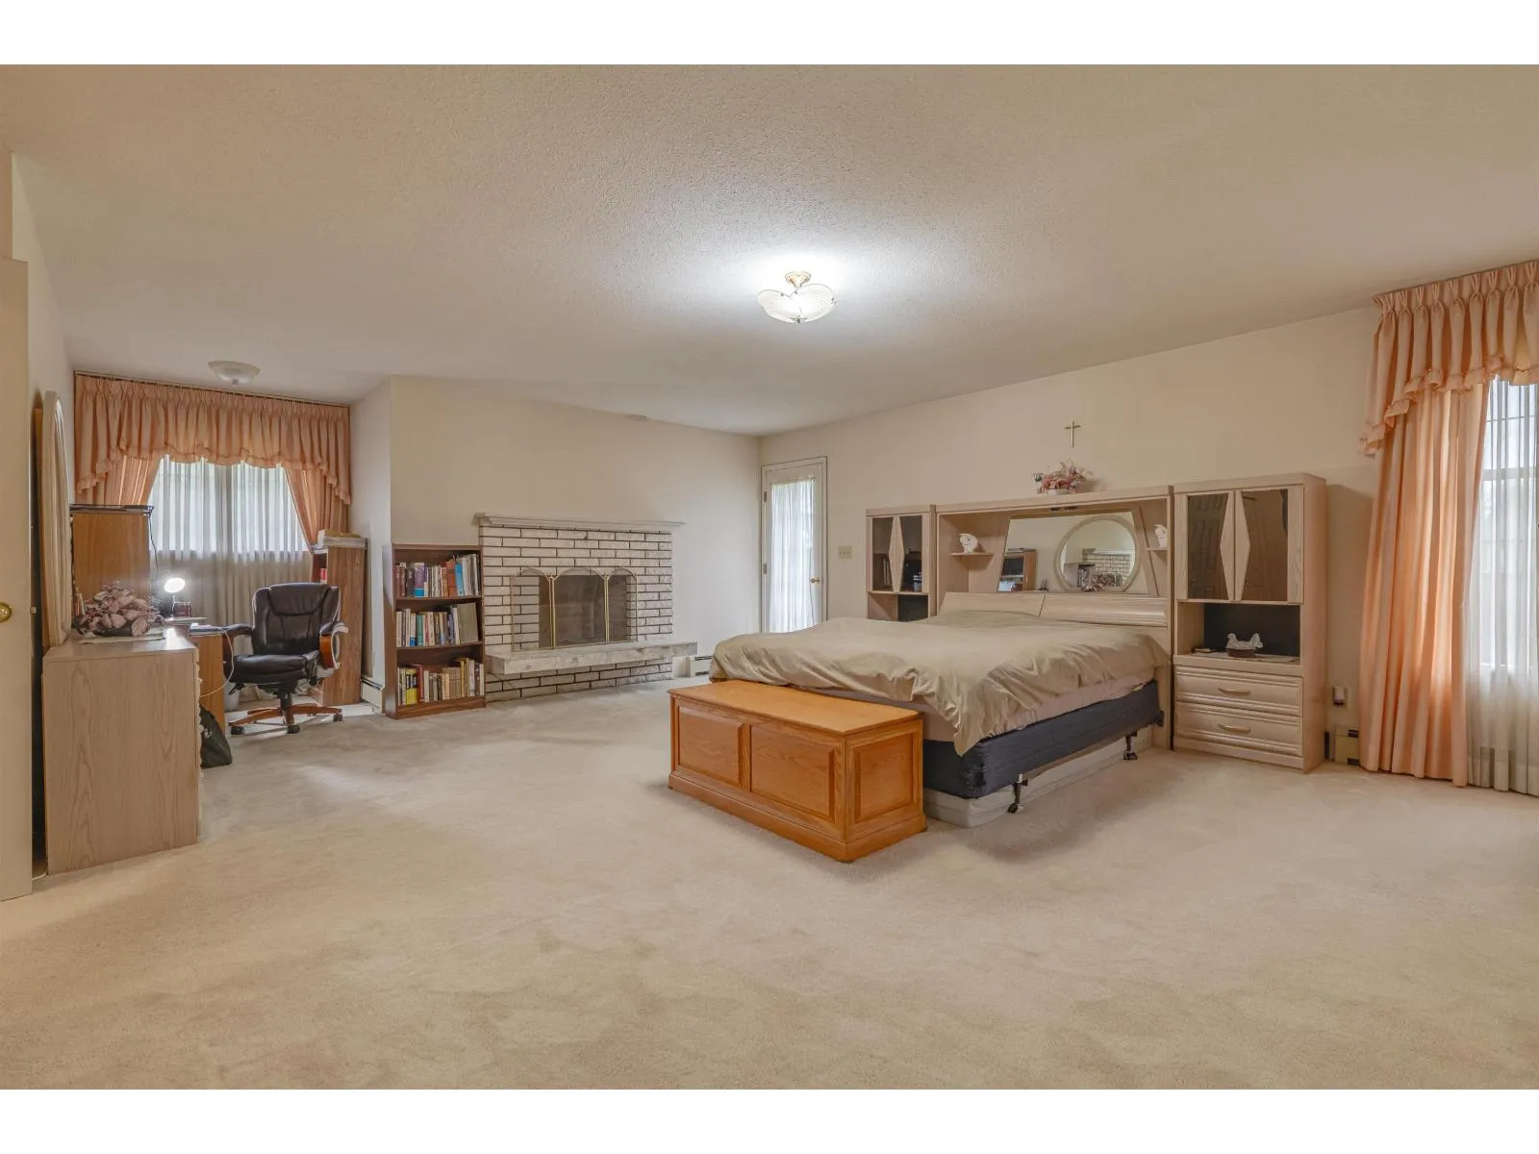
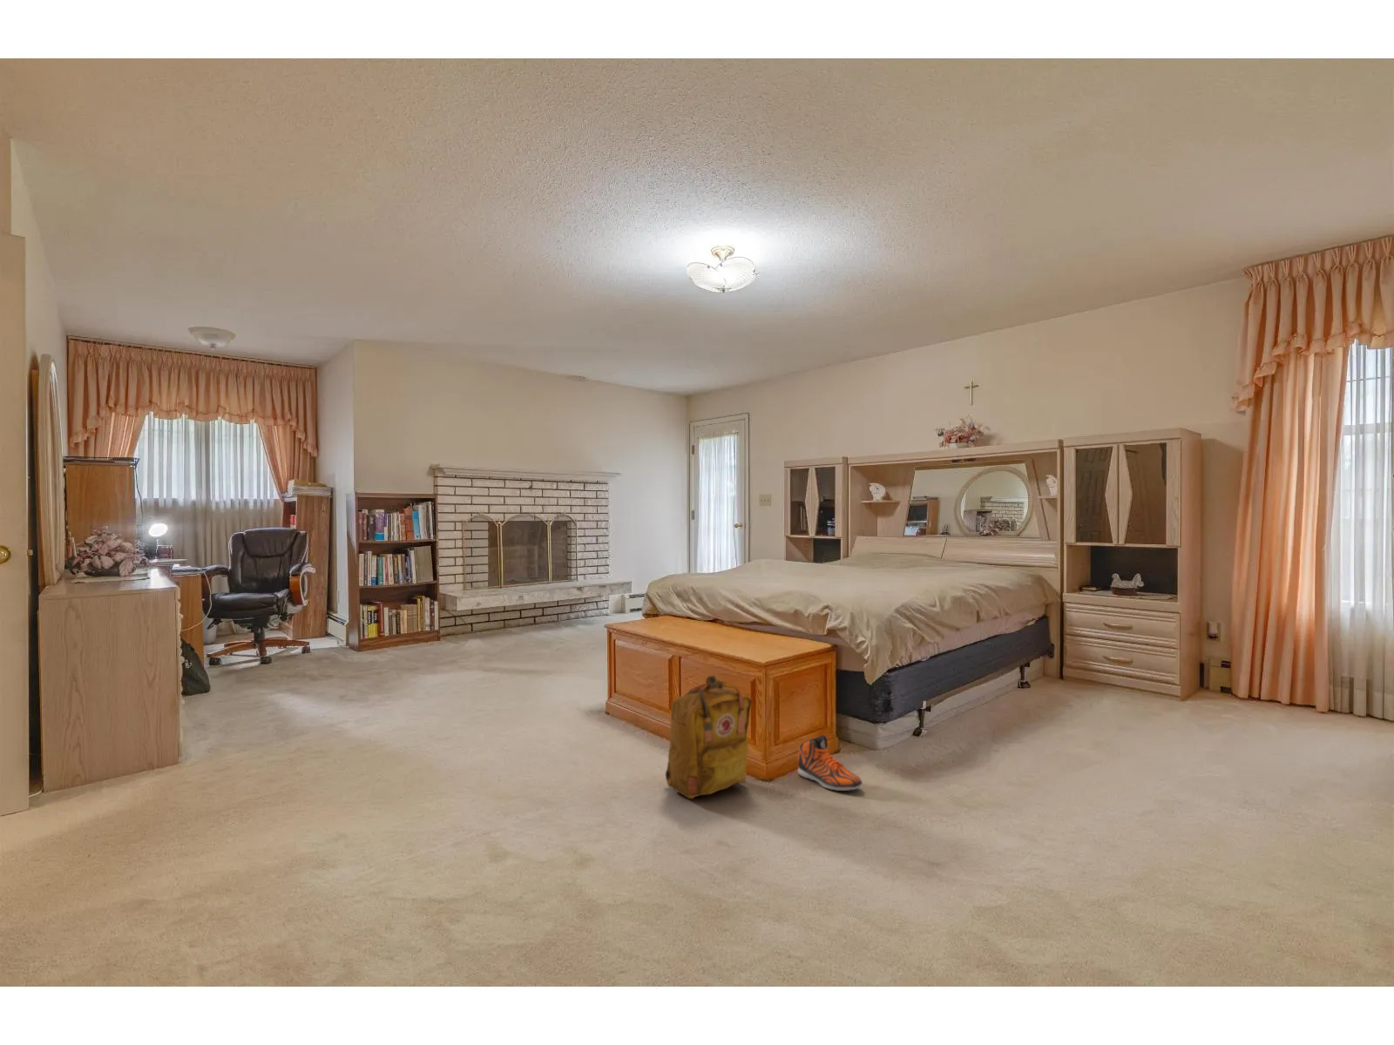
+ backpack [665,675,753,799]
+ sneaker [797,734,863,791]
